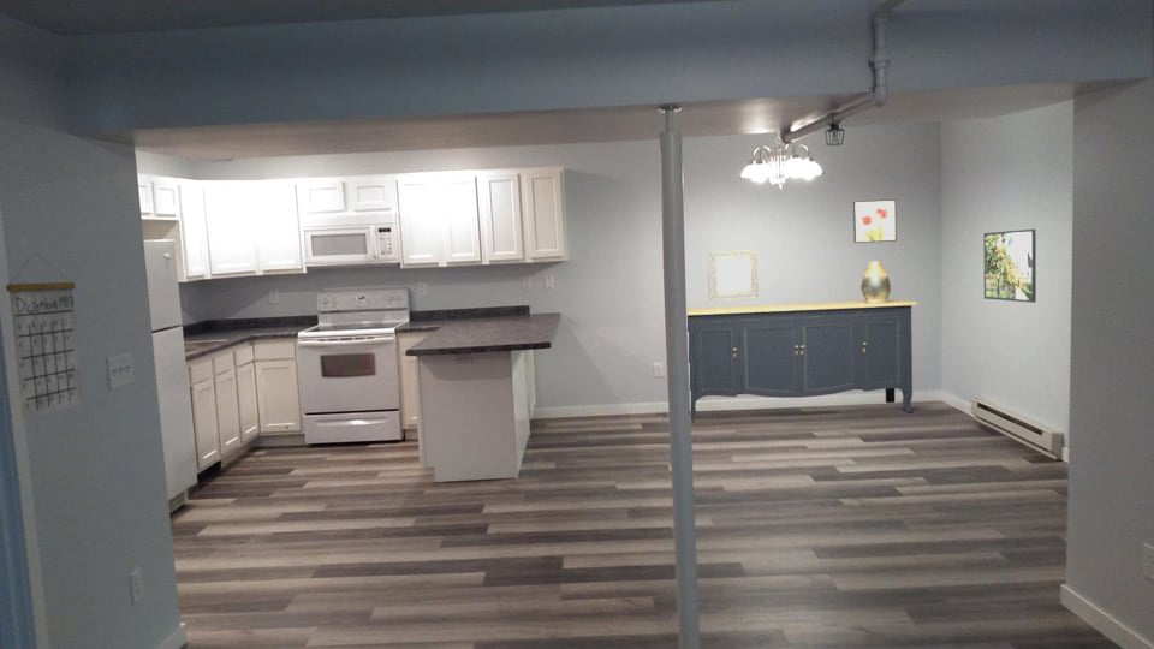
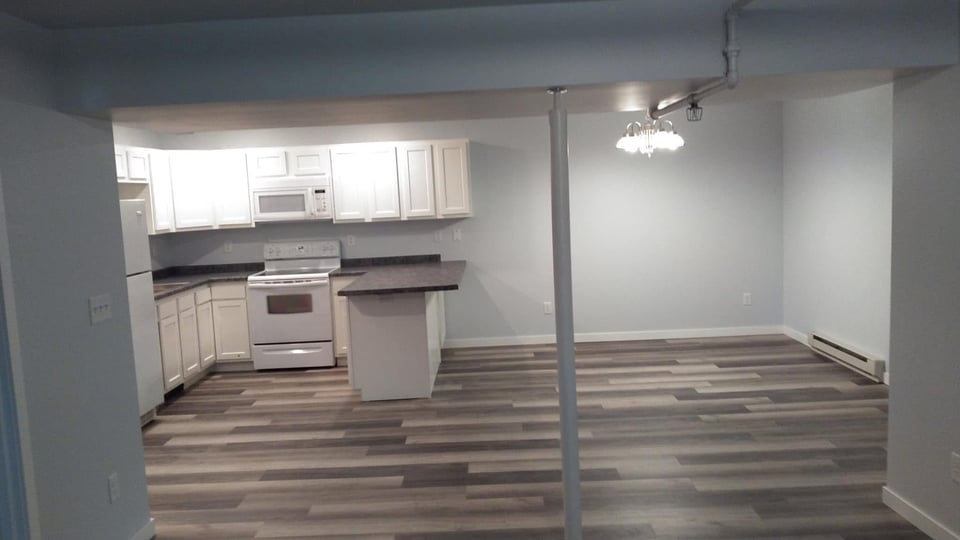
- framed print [982,228,1037,304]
- home mirror [707,249,759,302]
- sideboard [686,299,918,422]
- wall art [852,198,898,244]
- ceramic vessel [859,260,892,303]
- calendar [5,251,84,421]
